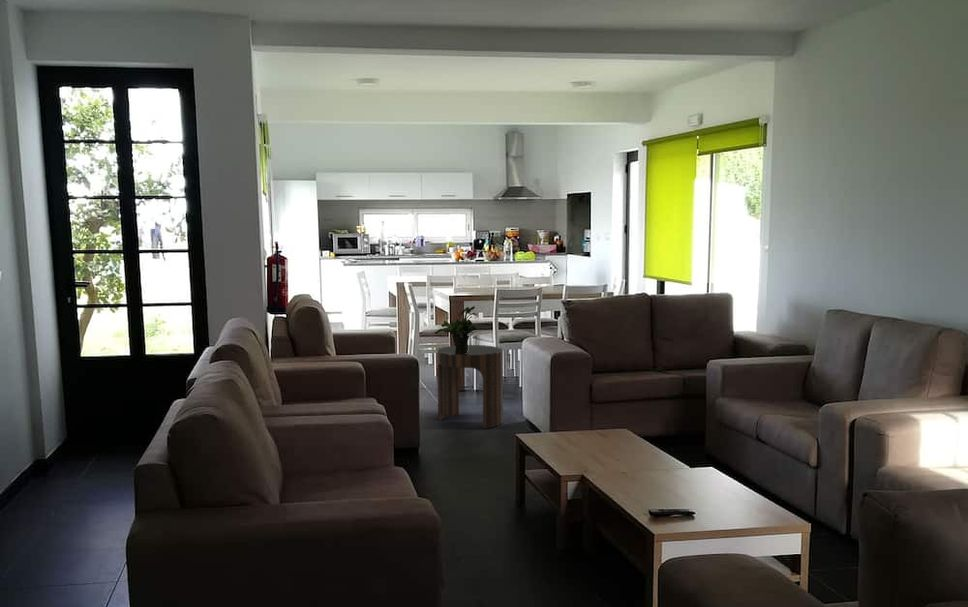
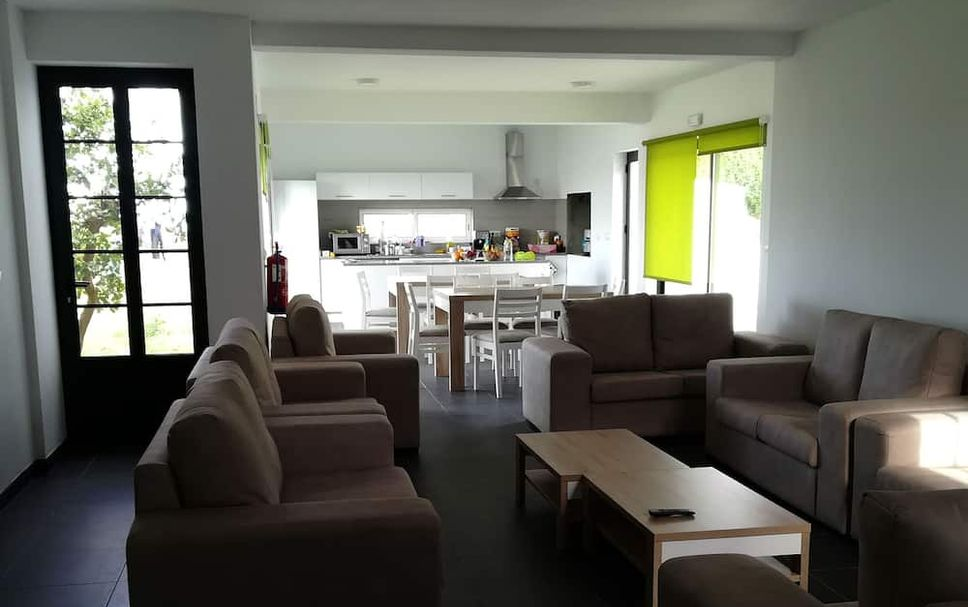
- potted plant [434,305,478,353]
- side table [436,344,504,430]
